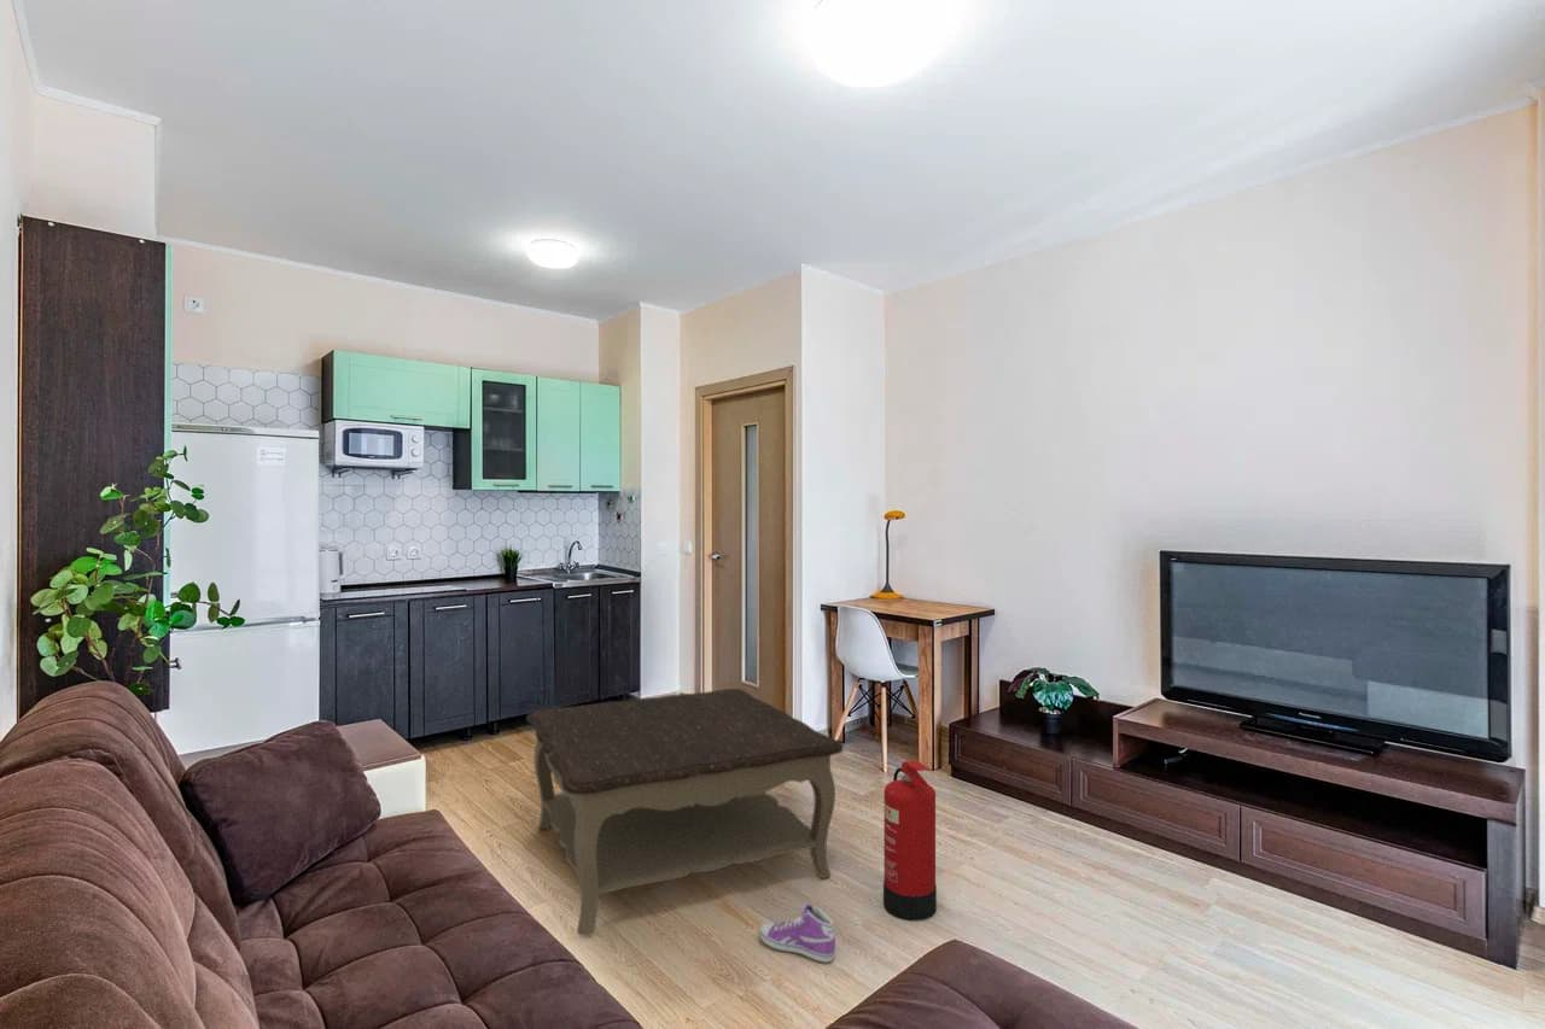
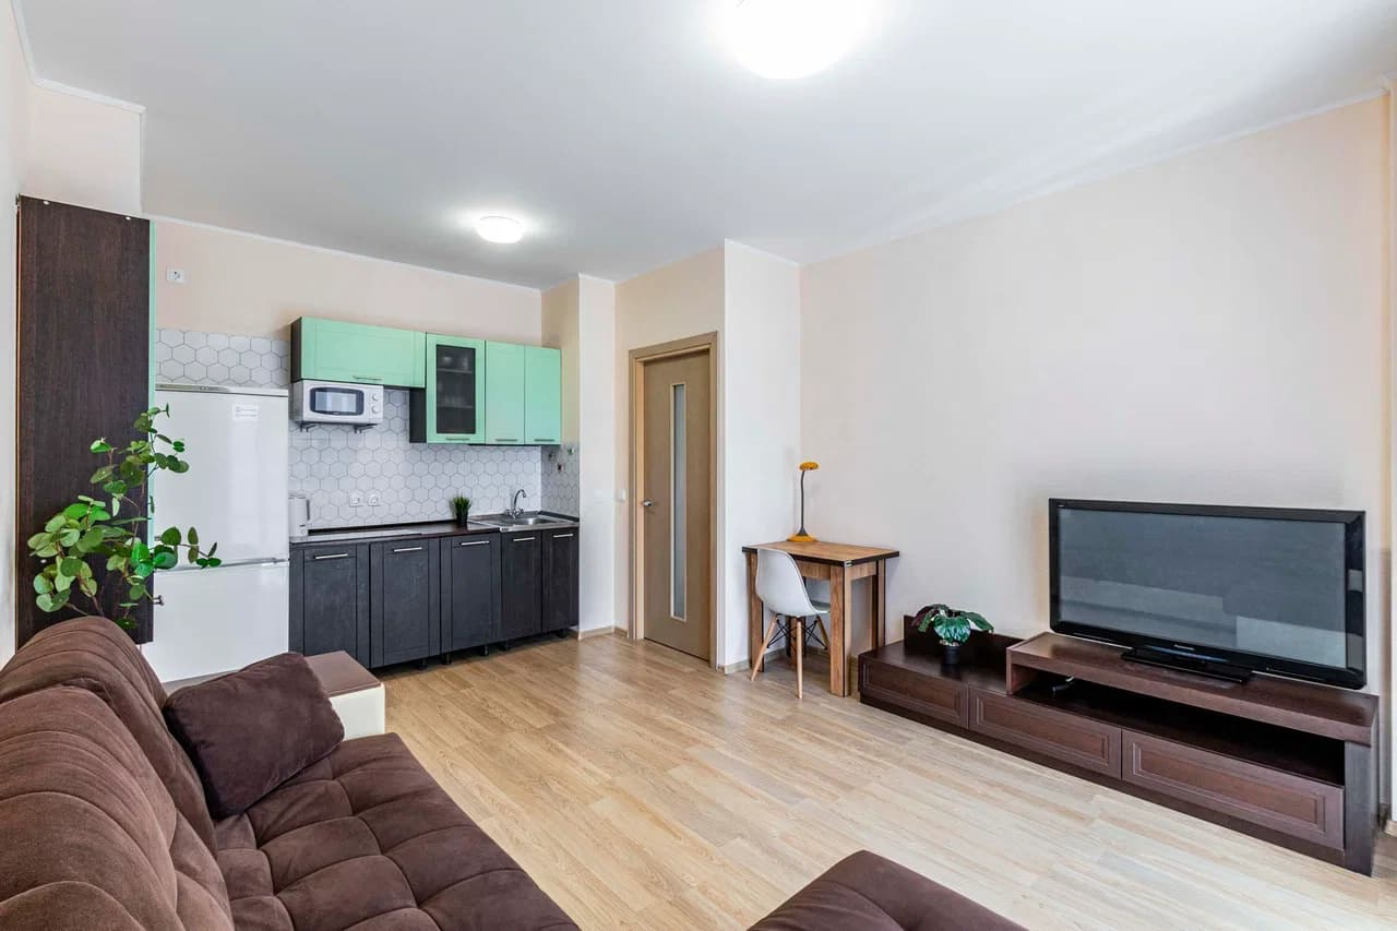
- fire extinguisher [882,760,938,922]
- coffee table [525,688,844,936]
- sneaker [758,904,836,964]
